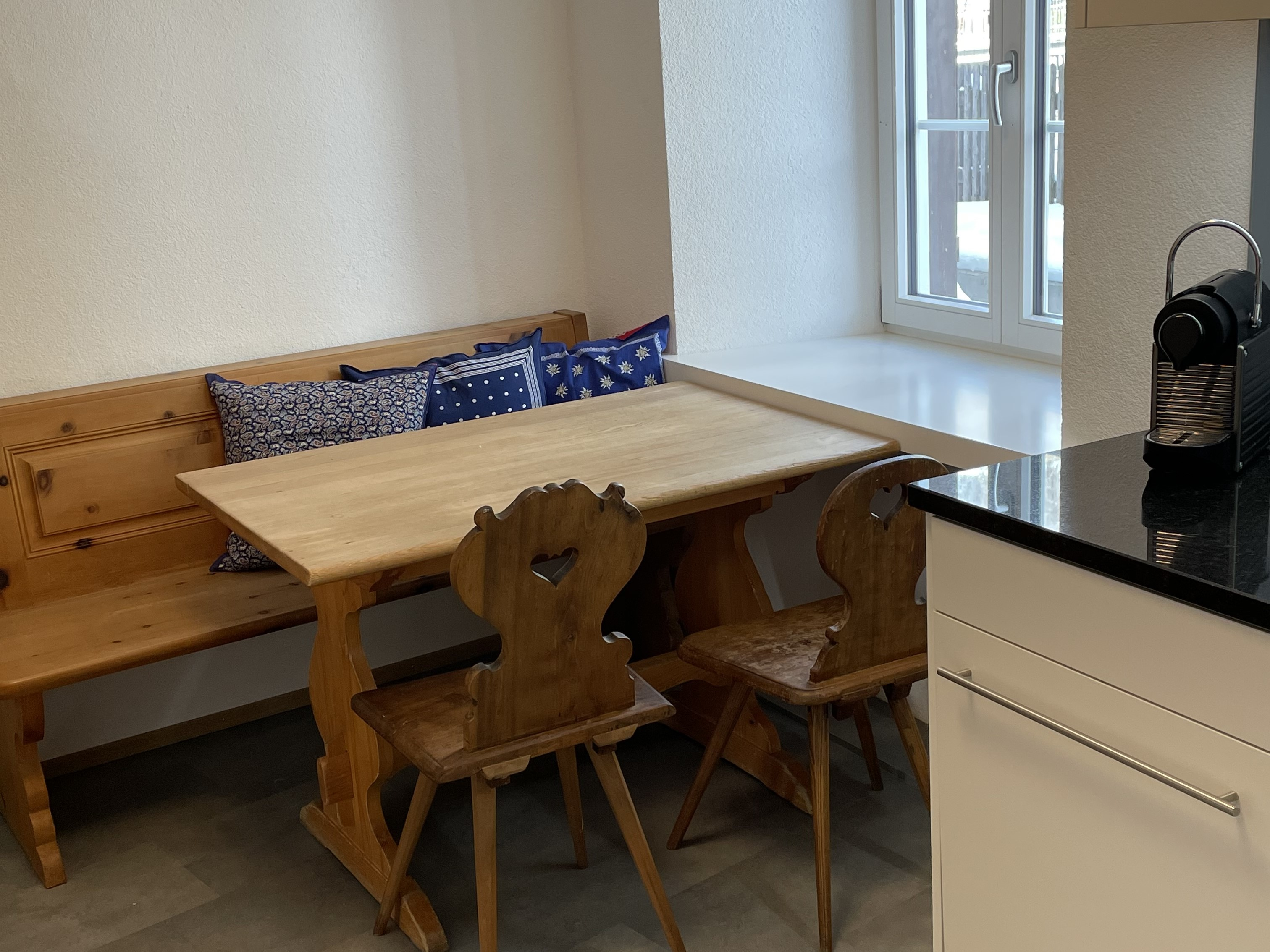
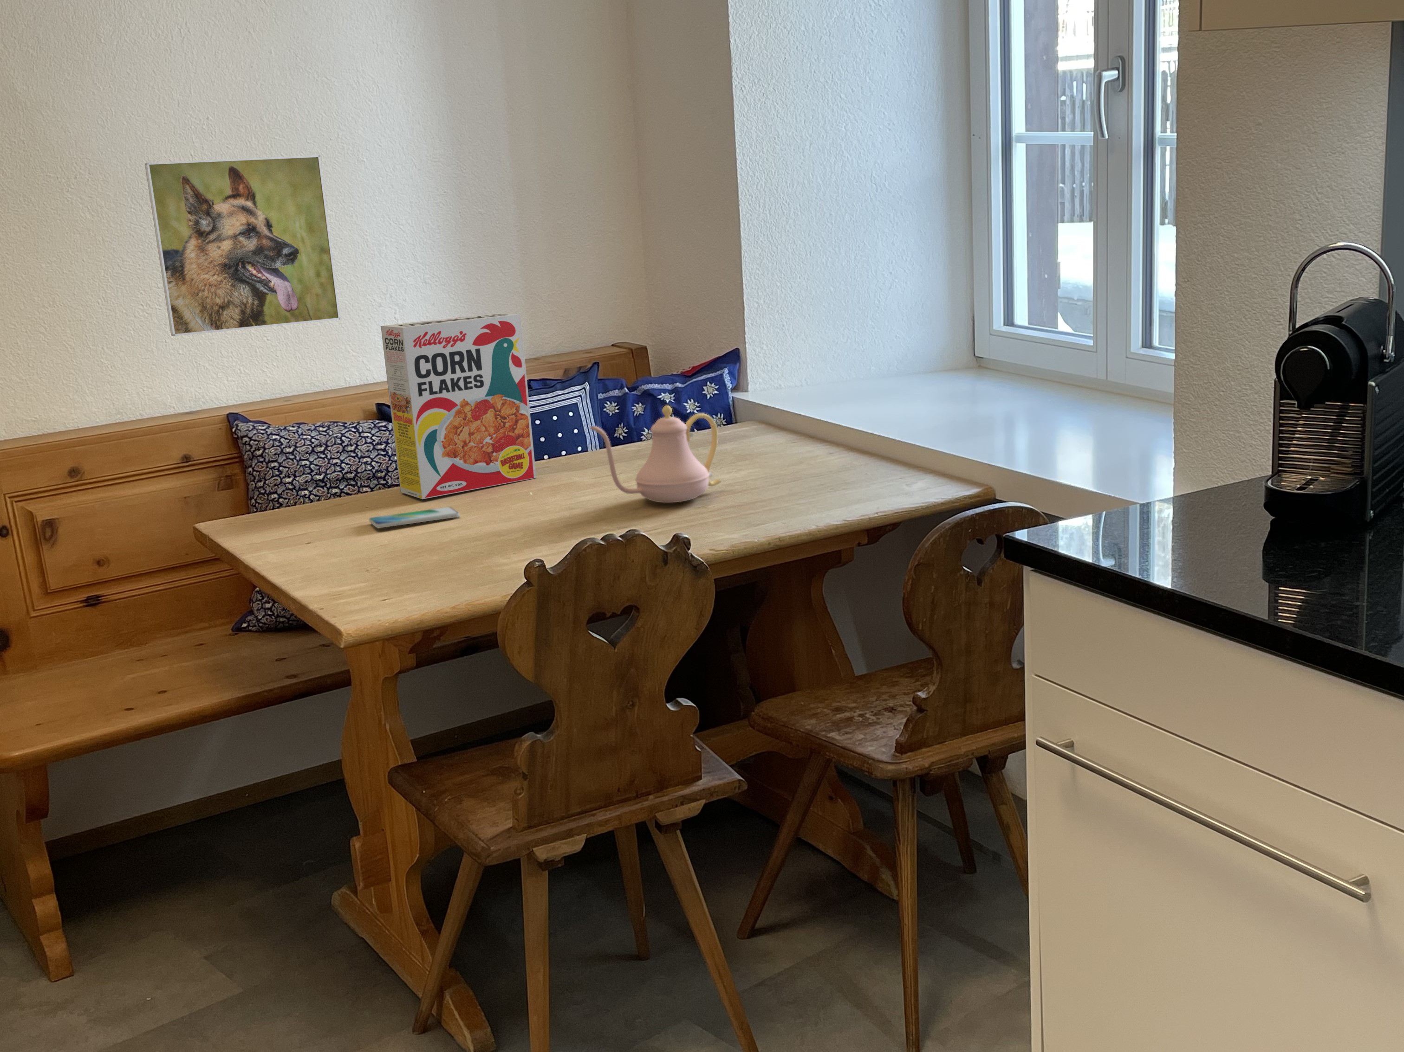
+ cereal box [380,313,536,499]
+ teapot [588,404,722,503]
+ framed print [145,155,340,337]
+ smartphone [368,506,460,529]
